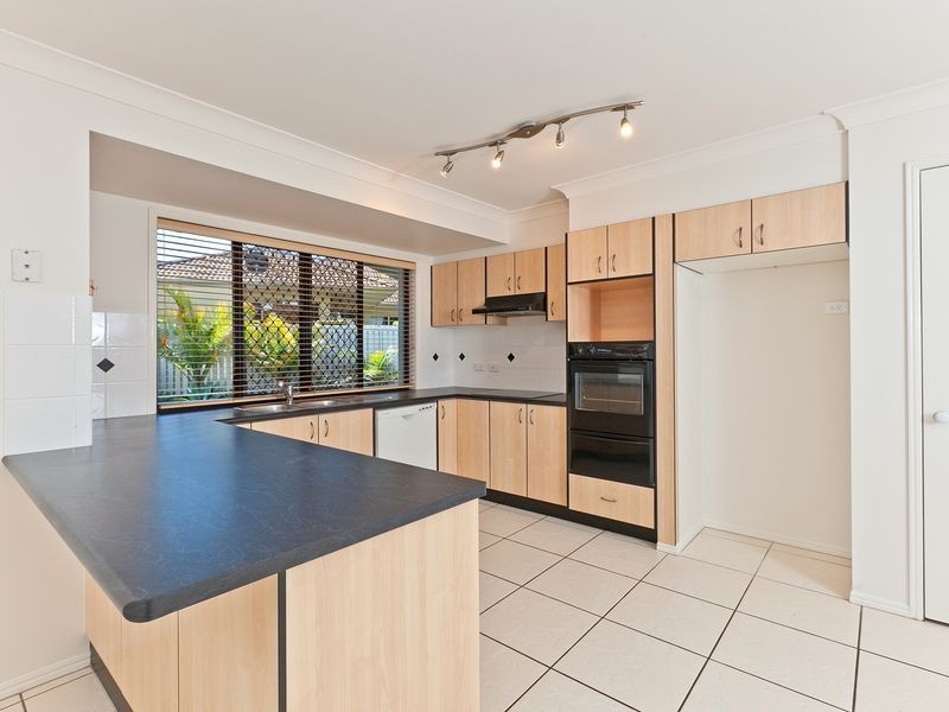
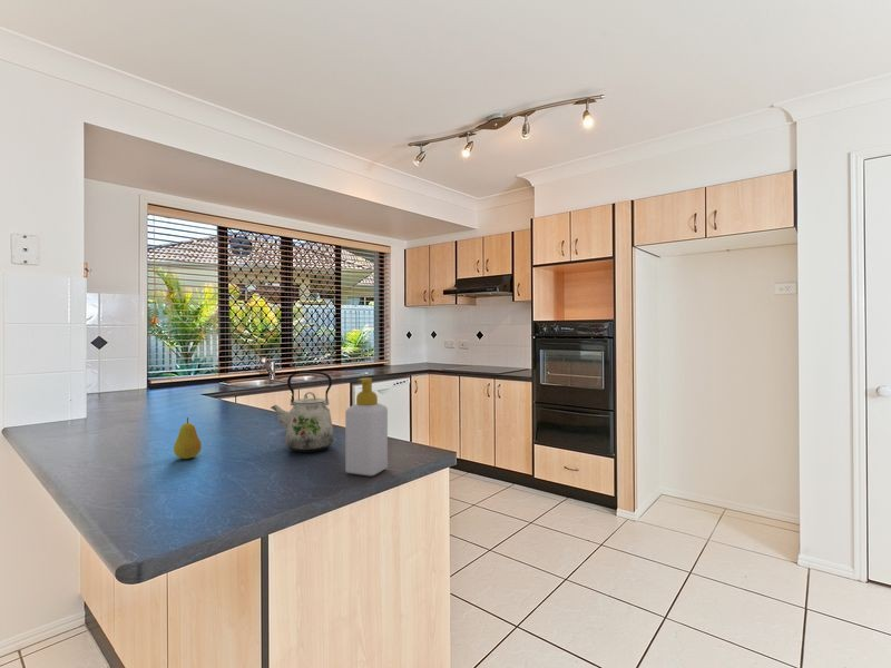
+ soap bottle [344,377,389,477]
+ kettle [270,370,334,453]
+ fruit [173,416,203,460]
